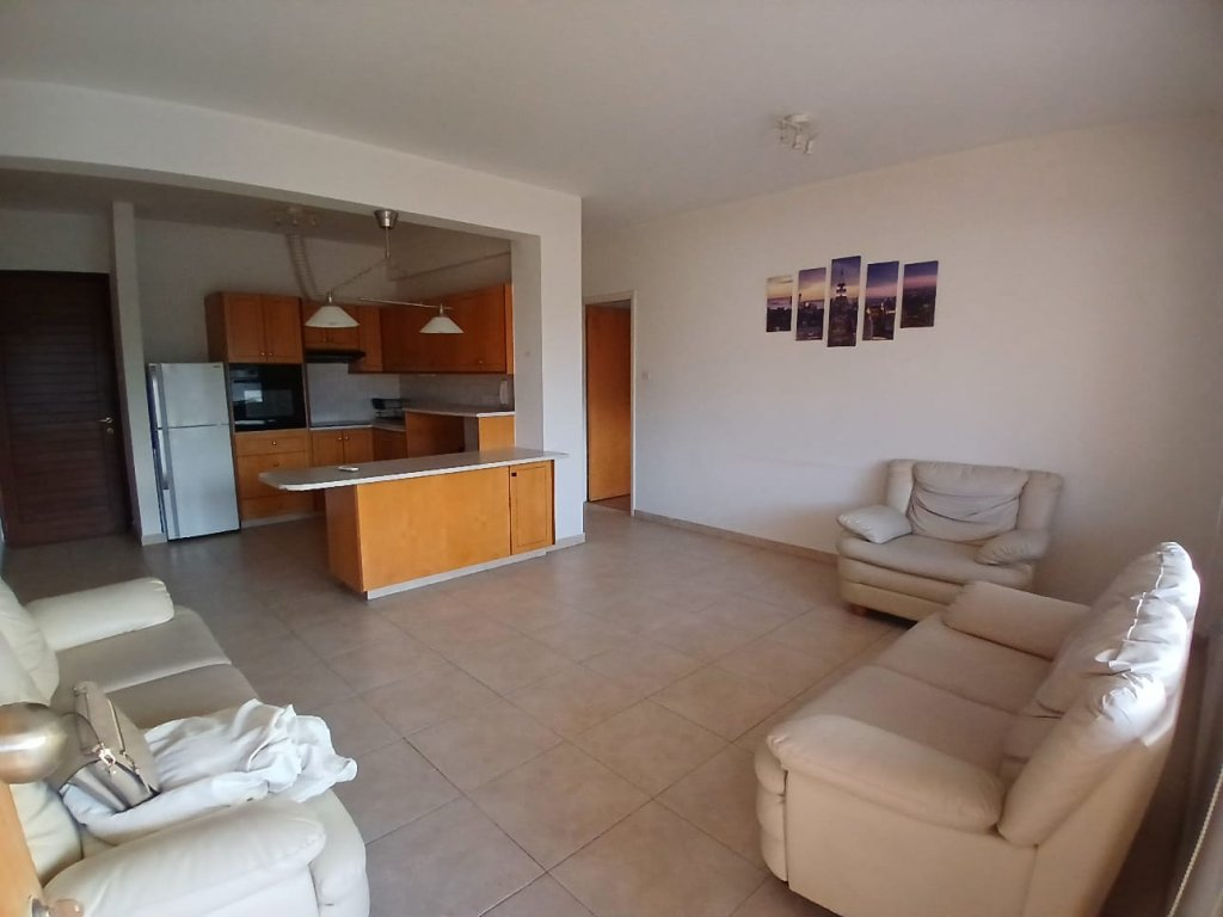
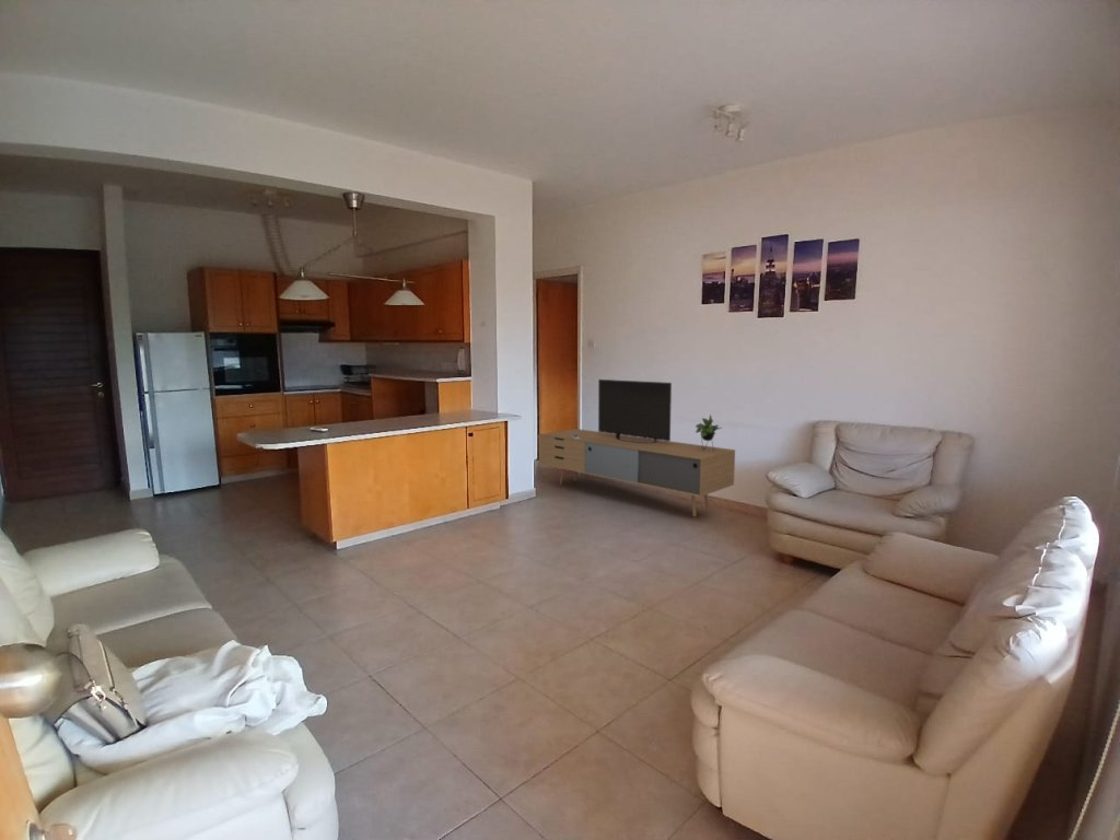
+ media console [538,378,736,517]
